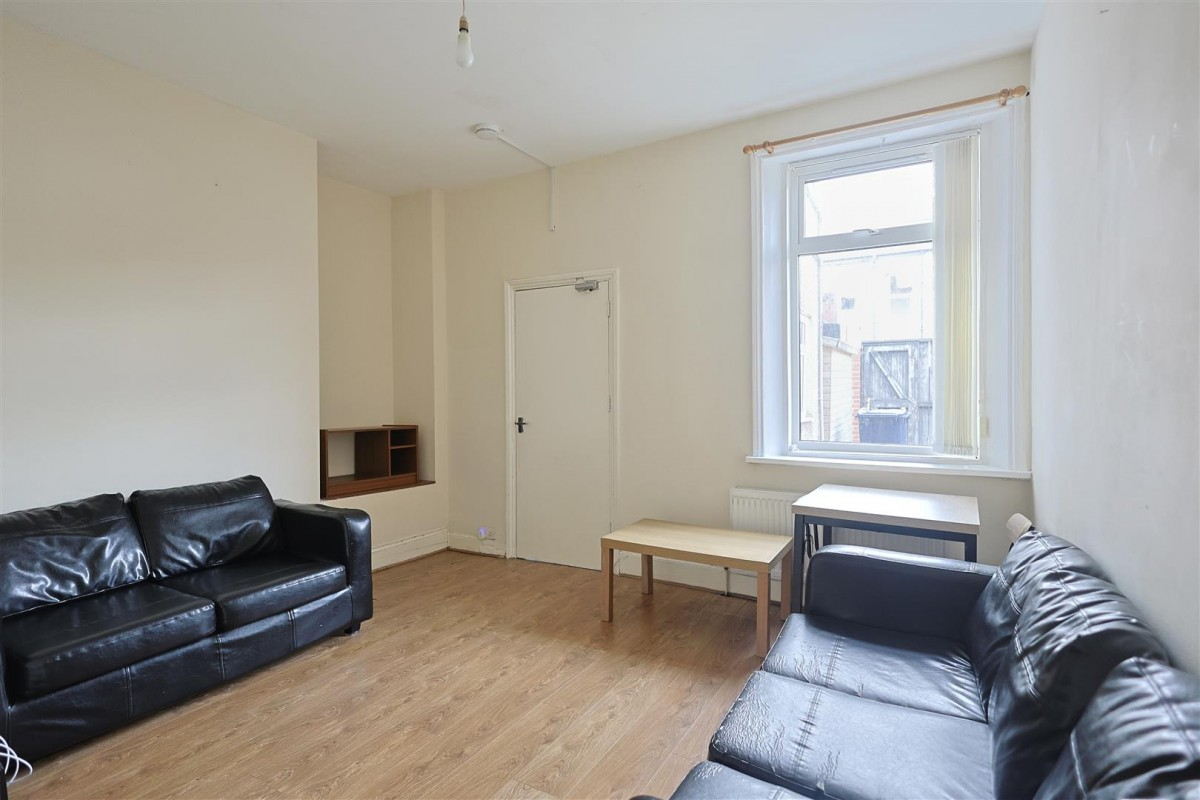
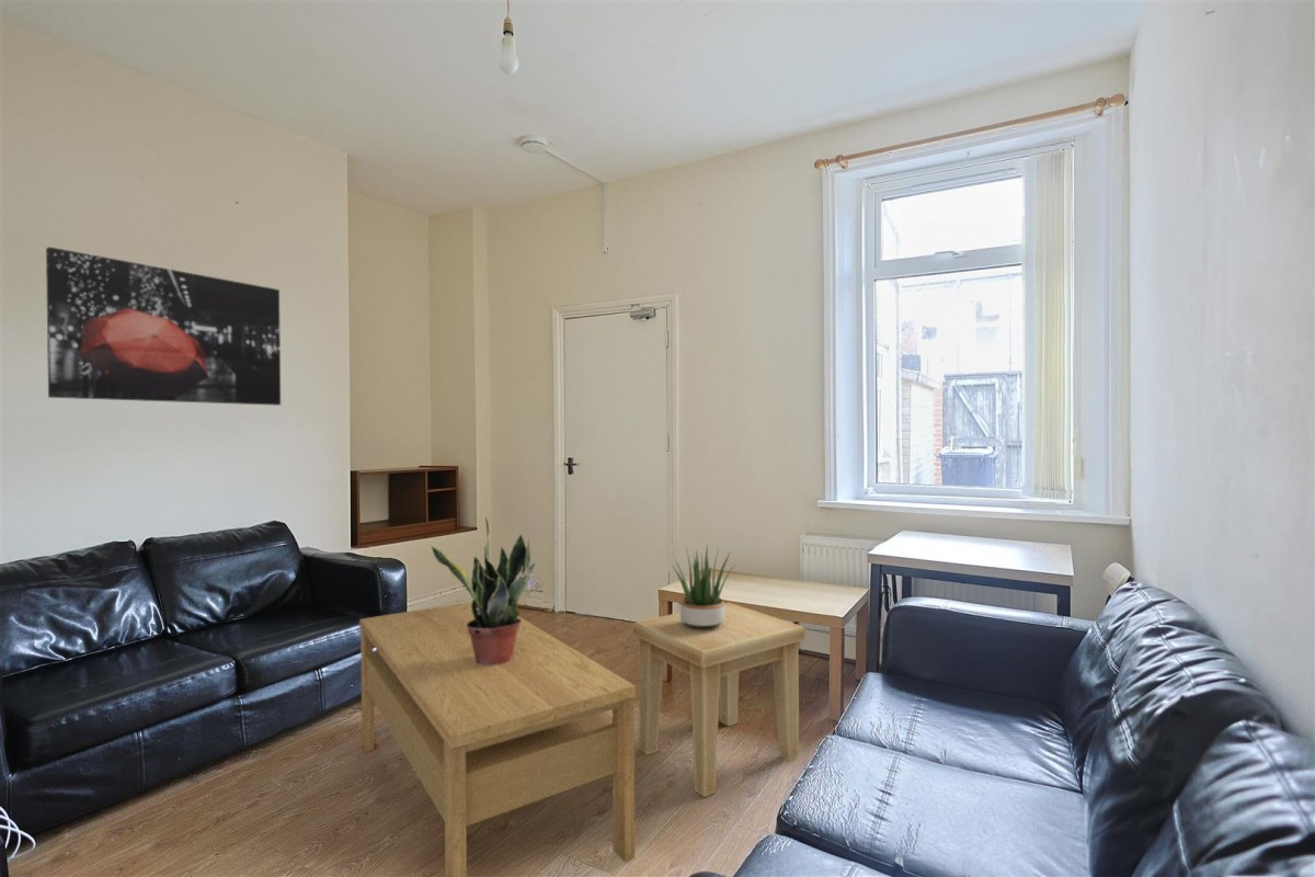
+ potted plant [430,516,538,665]
+ potted plant [671,543,736,628]
+ side table [631,602,807,798]
+ wall art [45,246,282,407]
+ coffee table [358,601,637,877]
